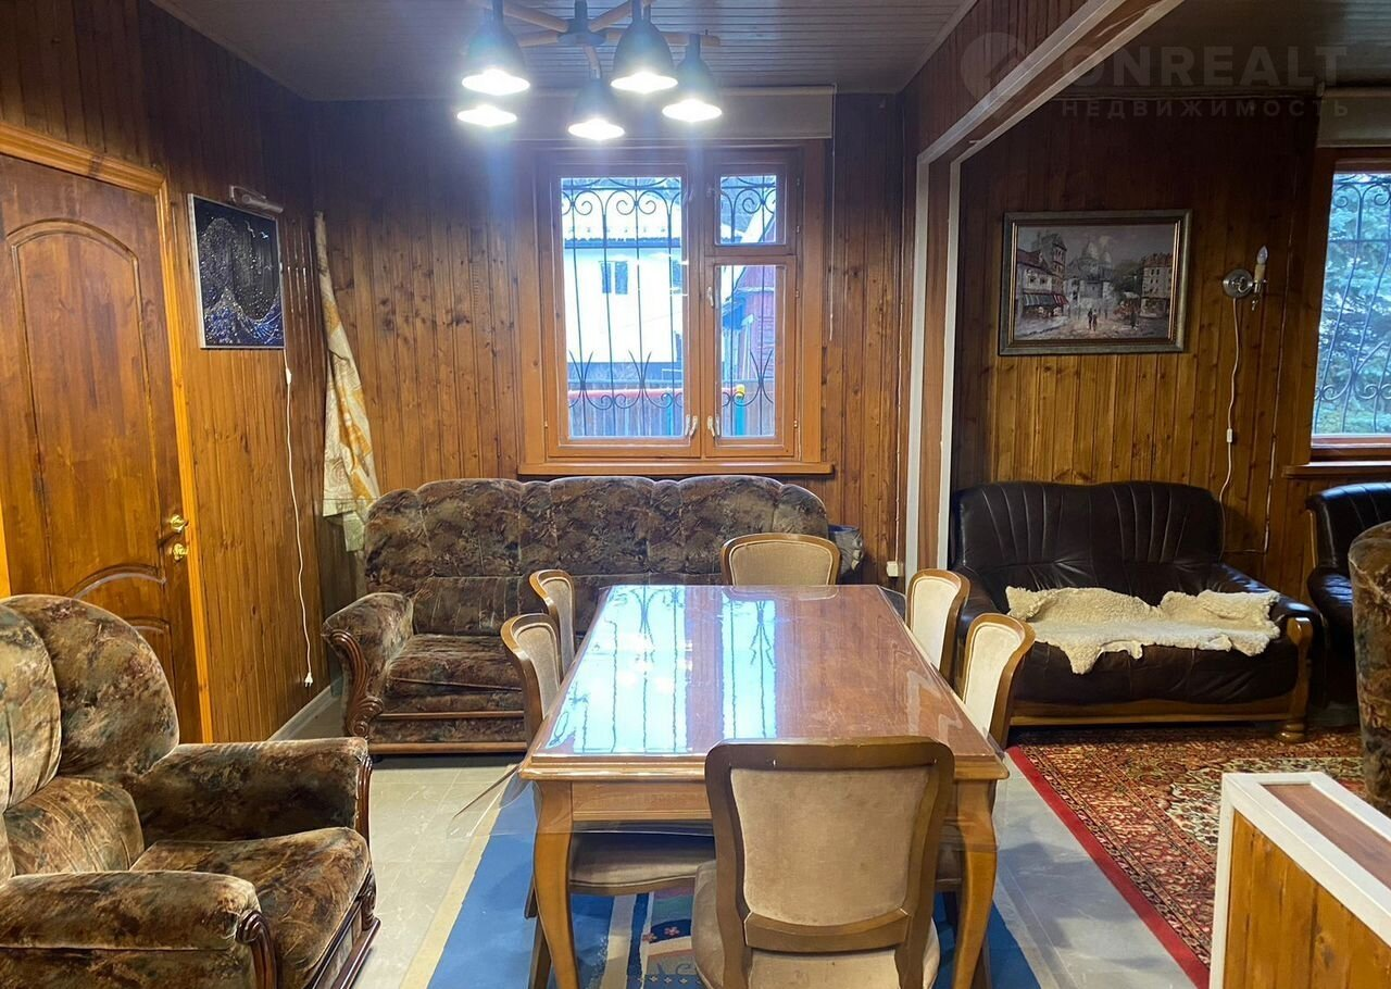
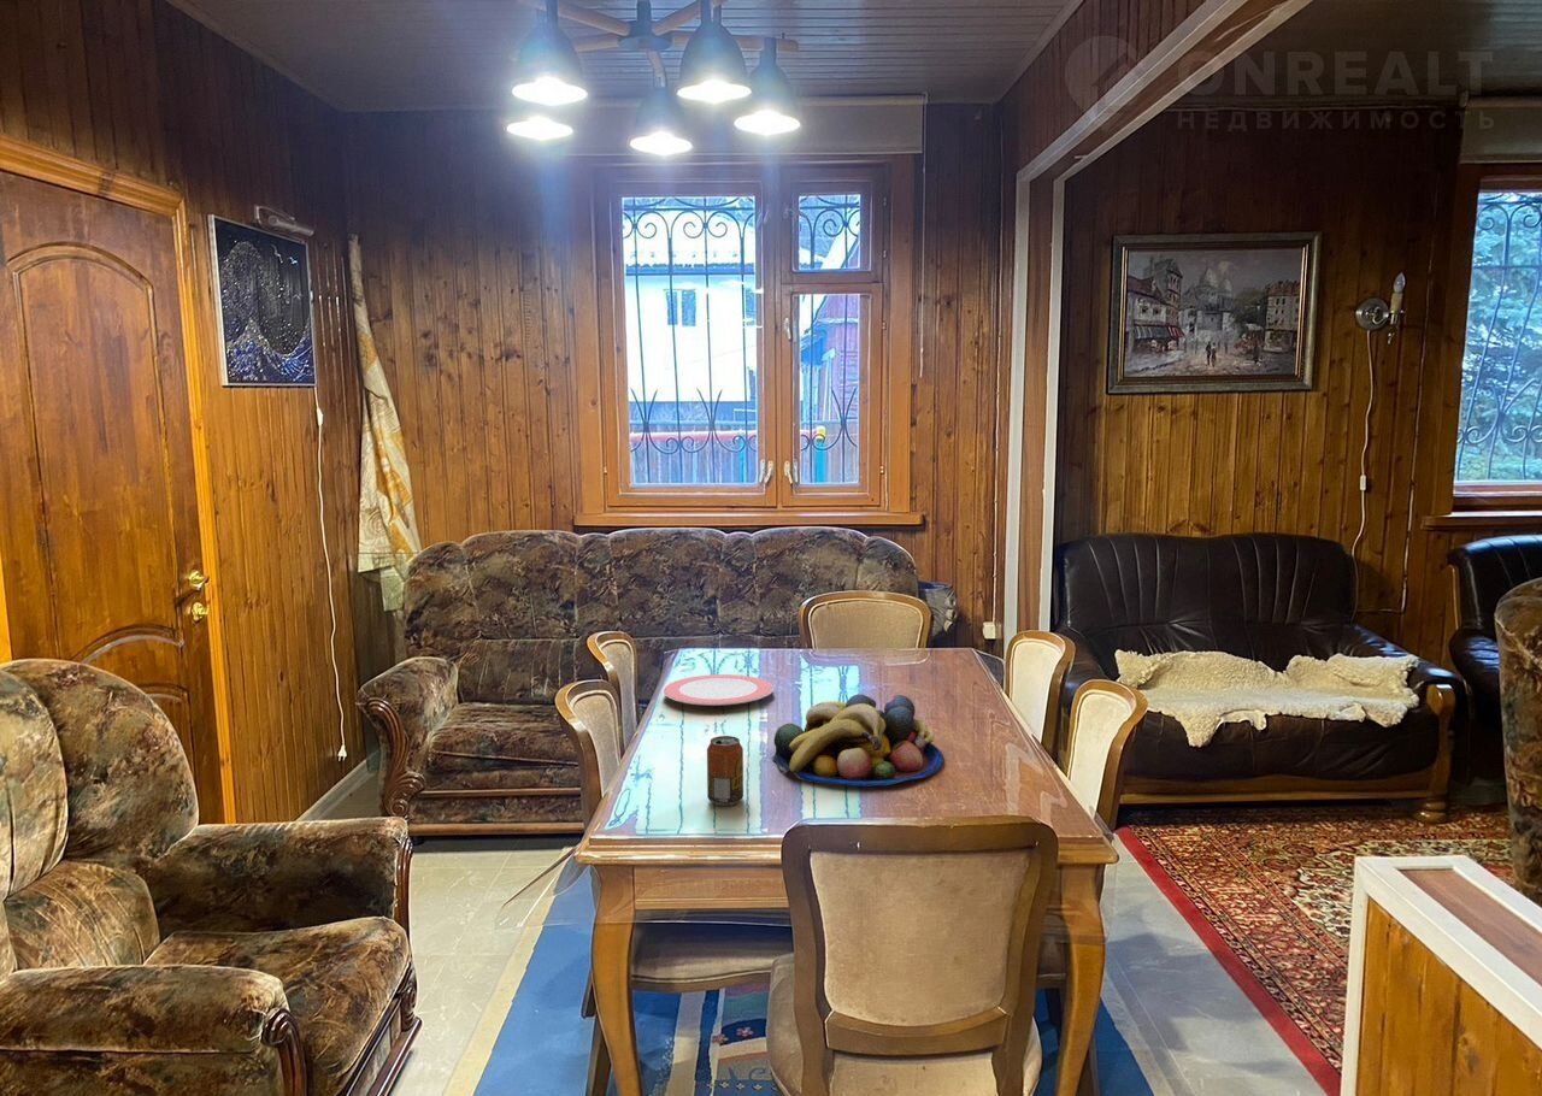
+ plate [663,673,775,707]
+ fruit bowl [770,693,944,788]
+ beverage can [706,735,744,807]
